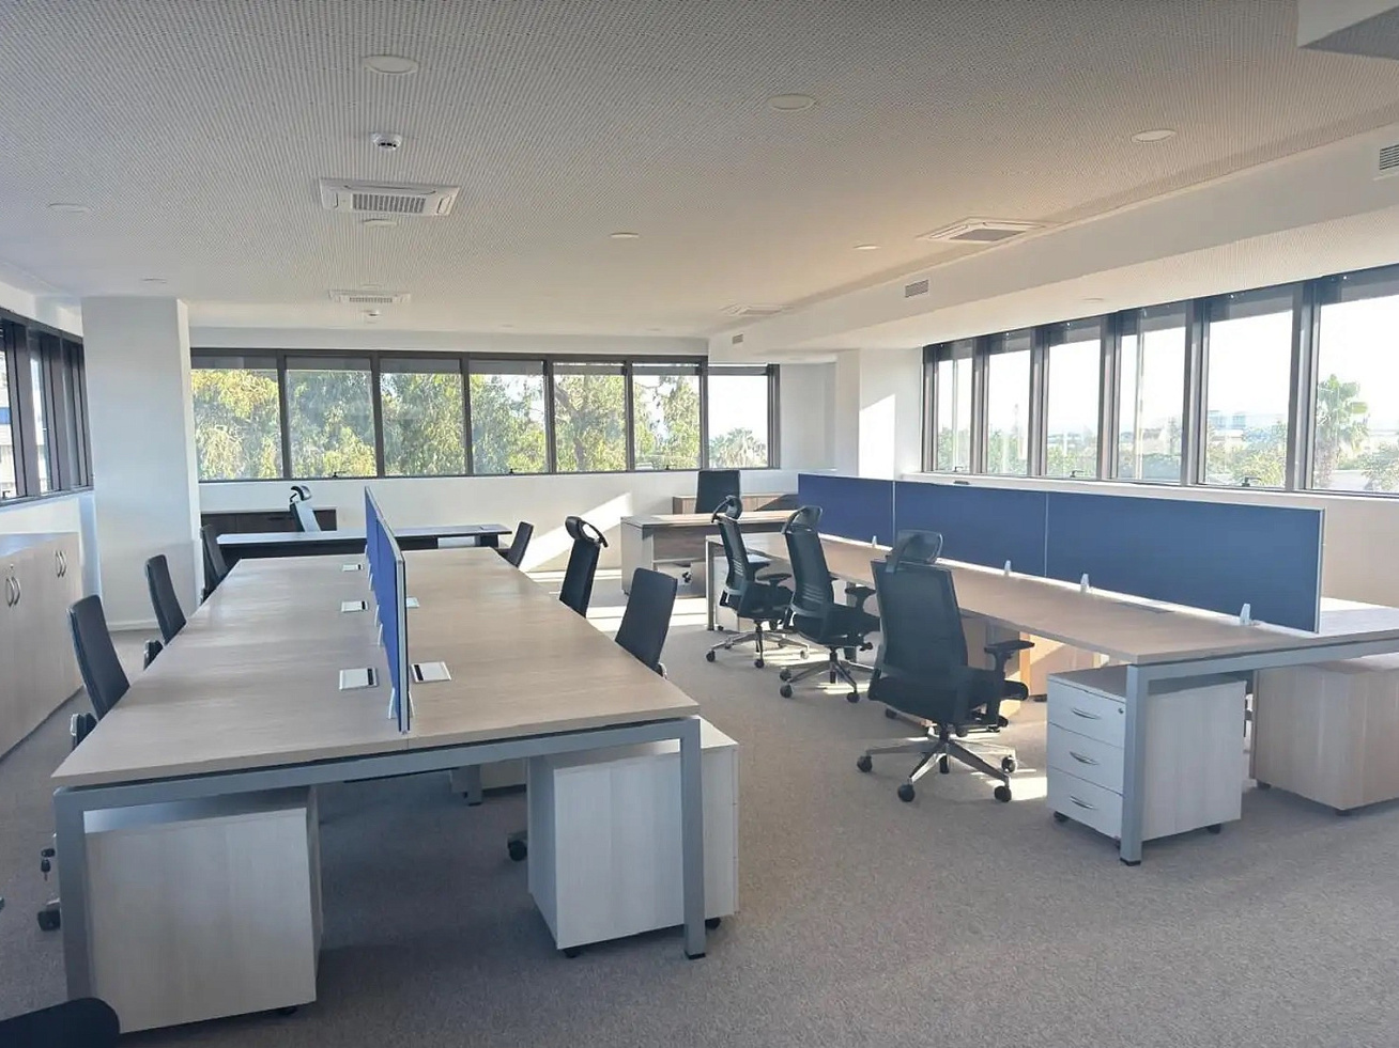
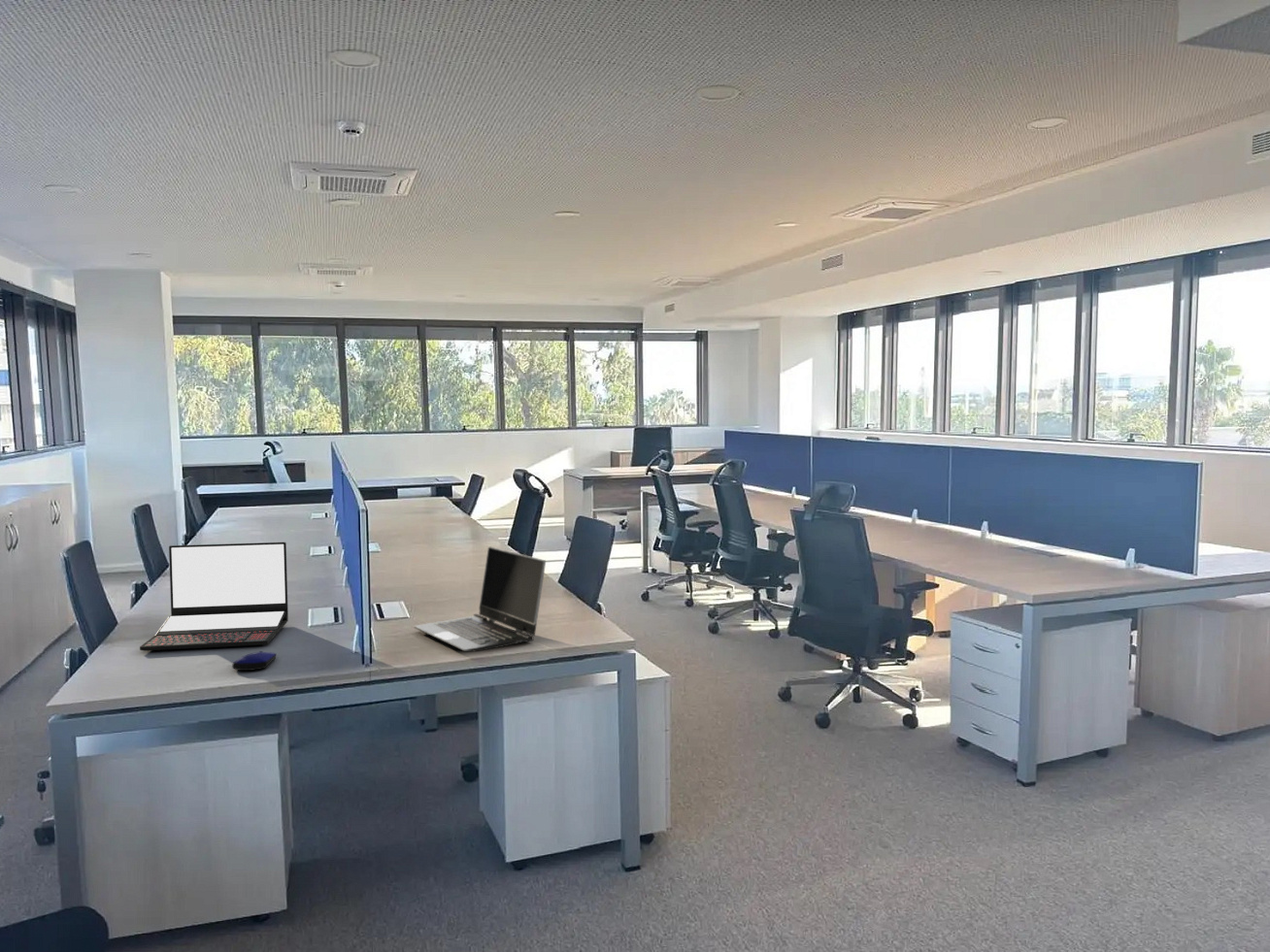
+ laptop [139,542,289,652]
+ laptop computer [414,545,547,653]
+ computer mouse [231,650,278,672]
